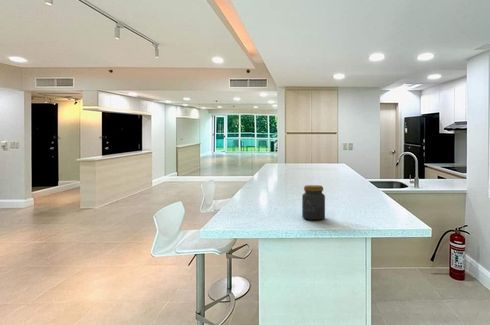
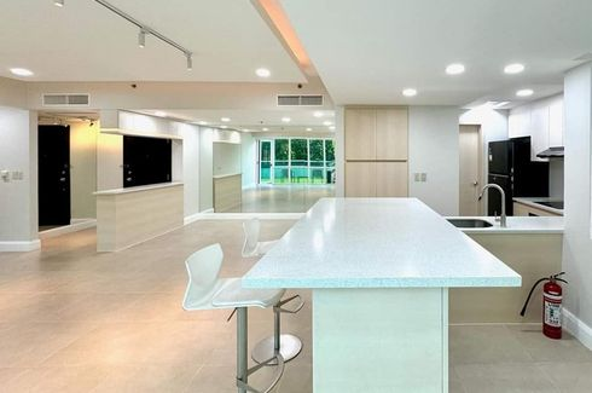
- jar [301,184,326,221]
